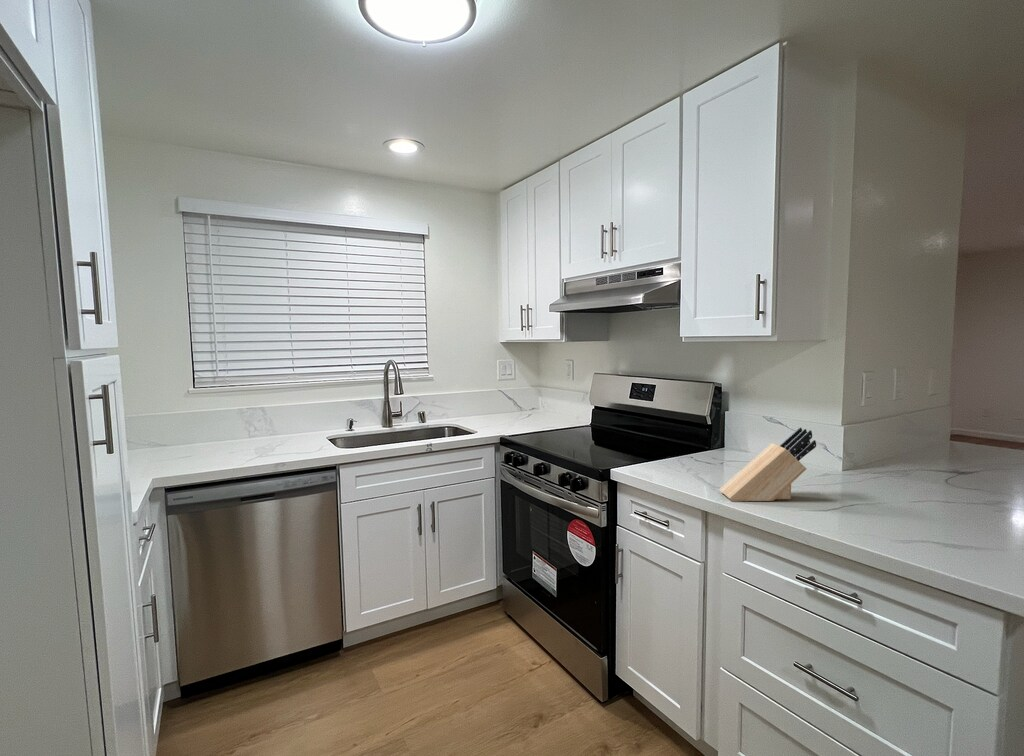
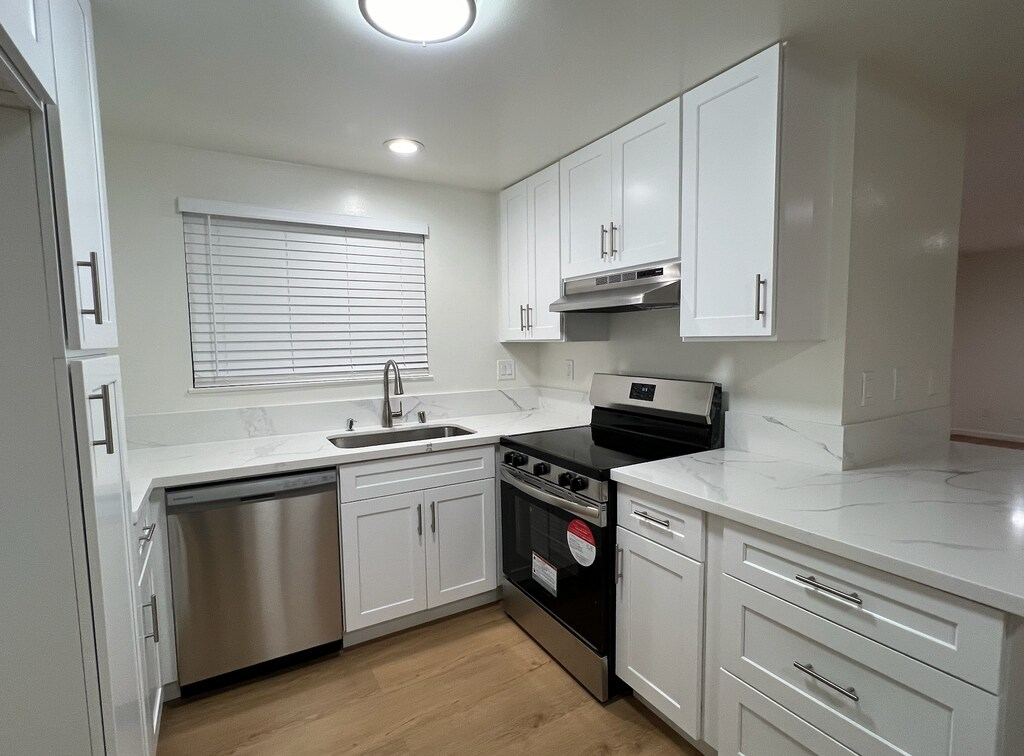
- knife block [718,427,817,502]
